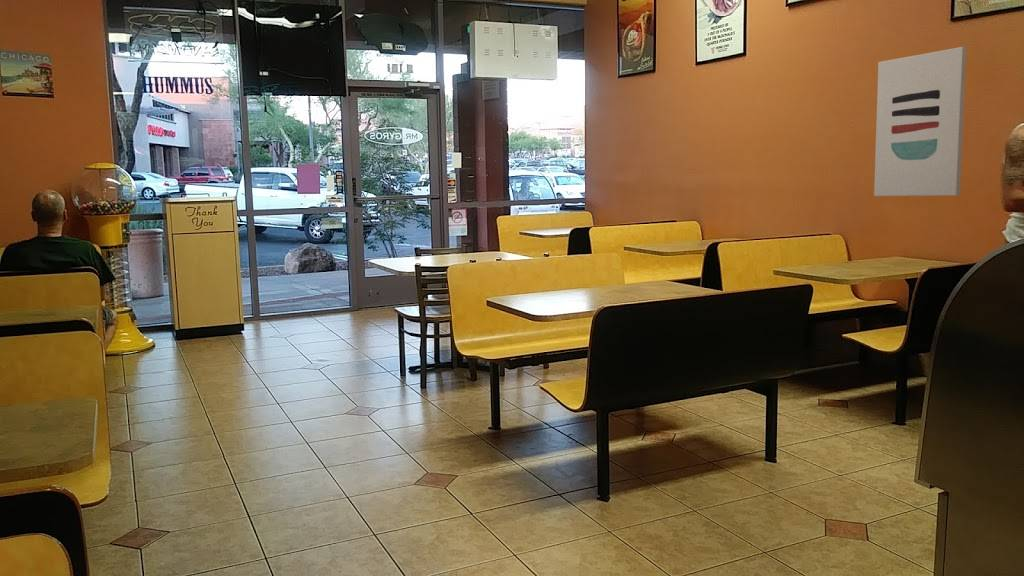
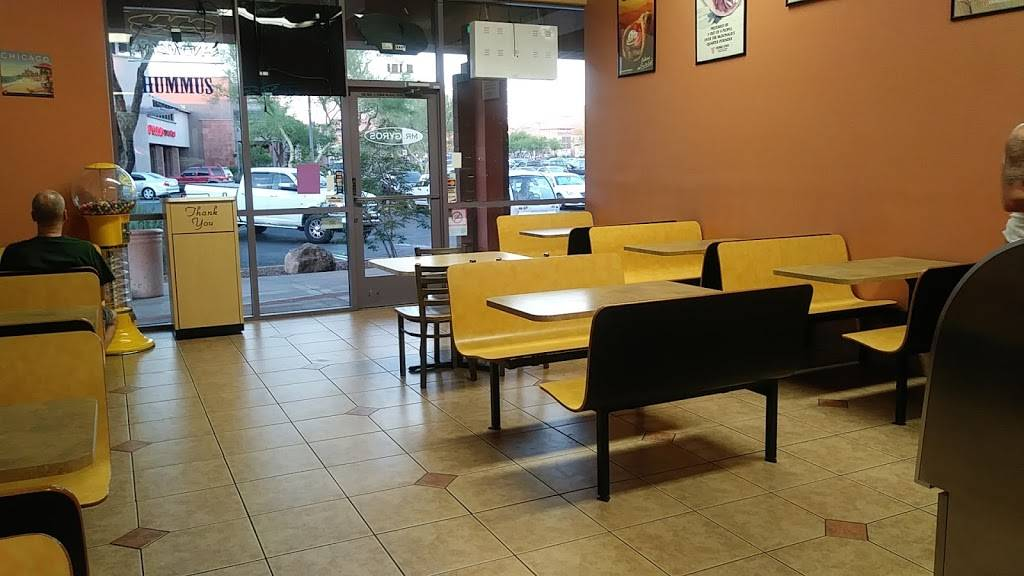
- wall art [873,46,968,197]
